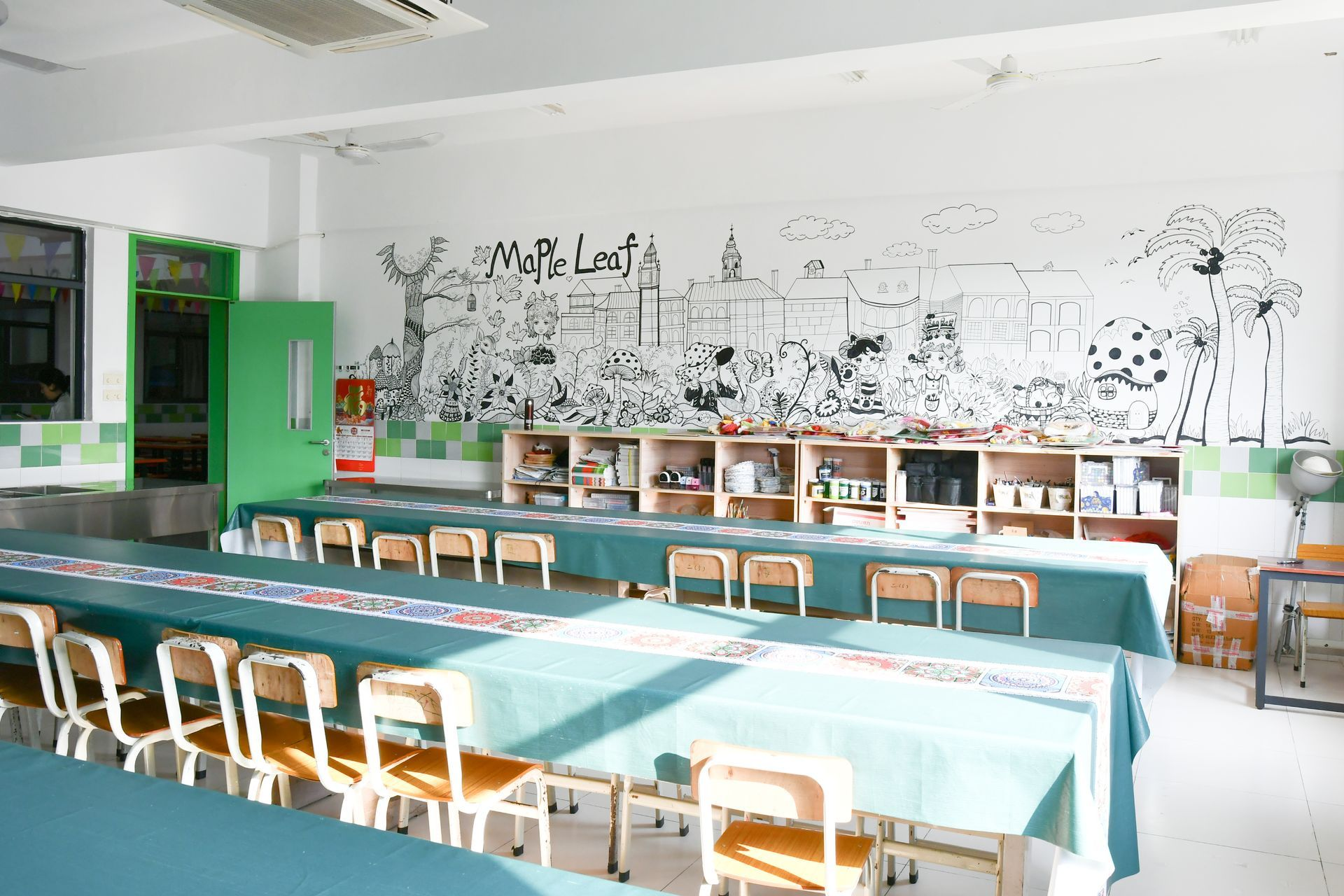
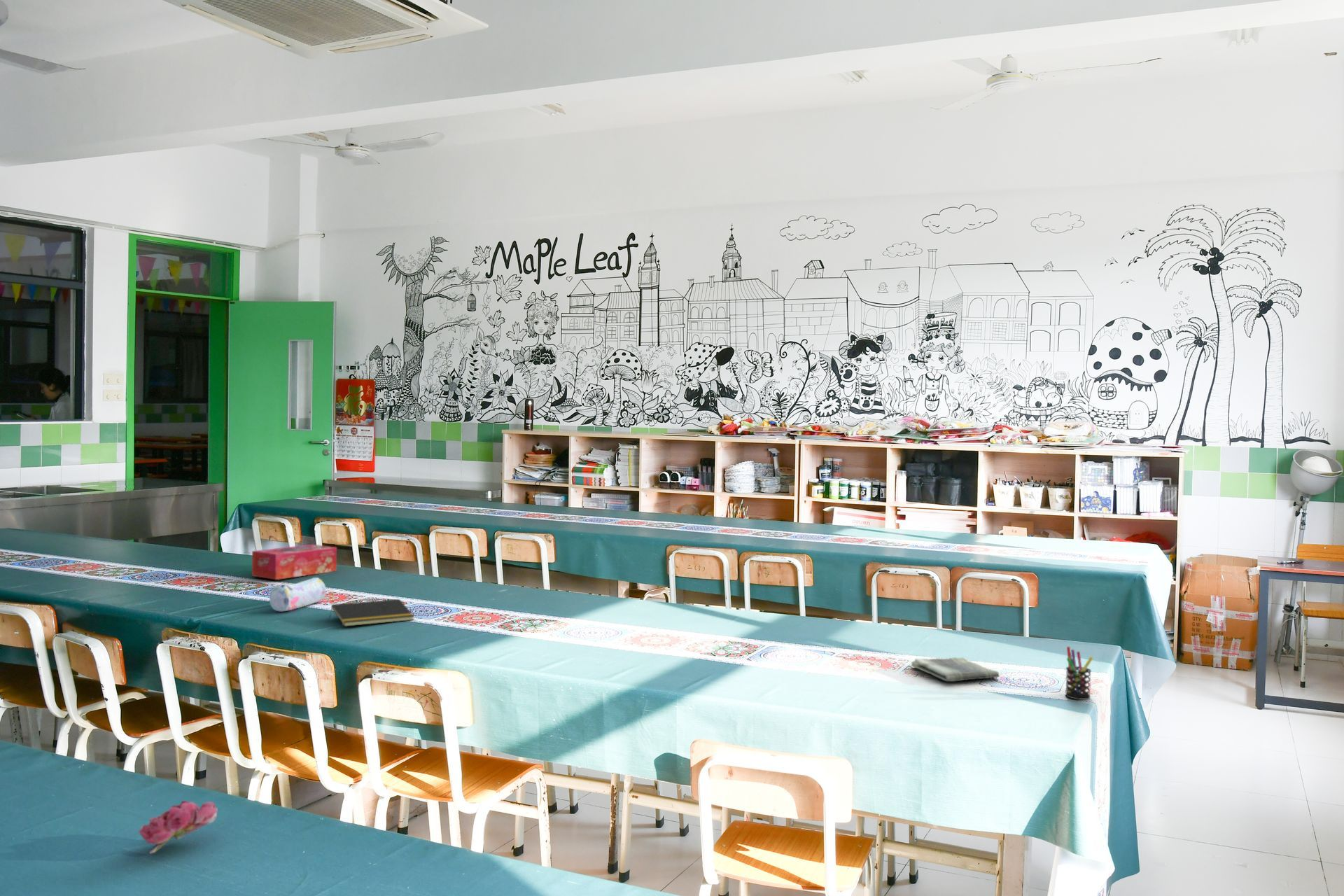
+ flower [138,800,218,855]
+ tissue box [251,544,337,580]
+ pencil case [269,577,326,612]
+ notepad [329,598,415,627]
+ dish towel [911,657,1000,682]
+ pen holder [1065,646,1094,701]
